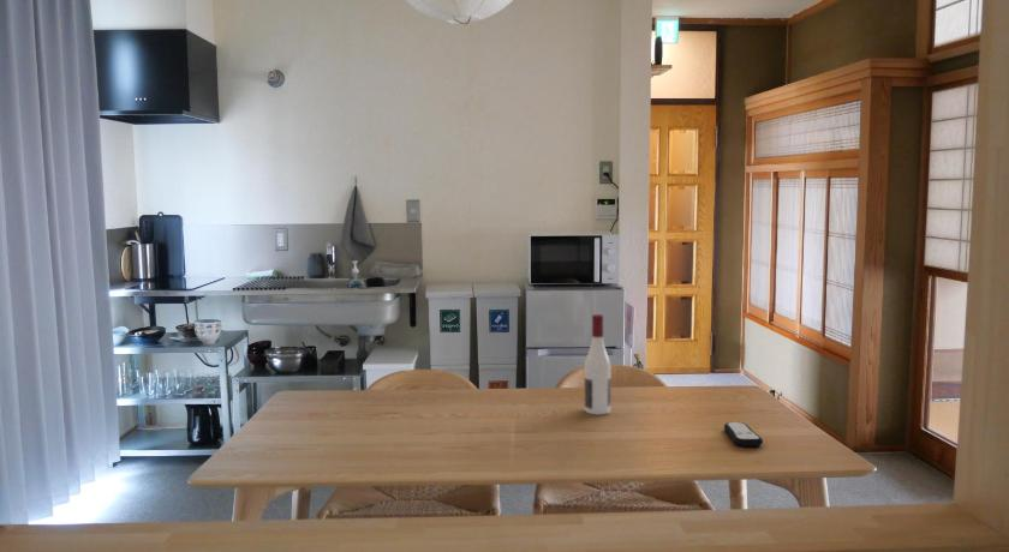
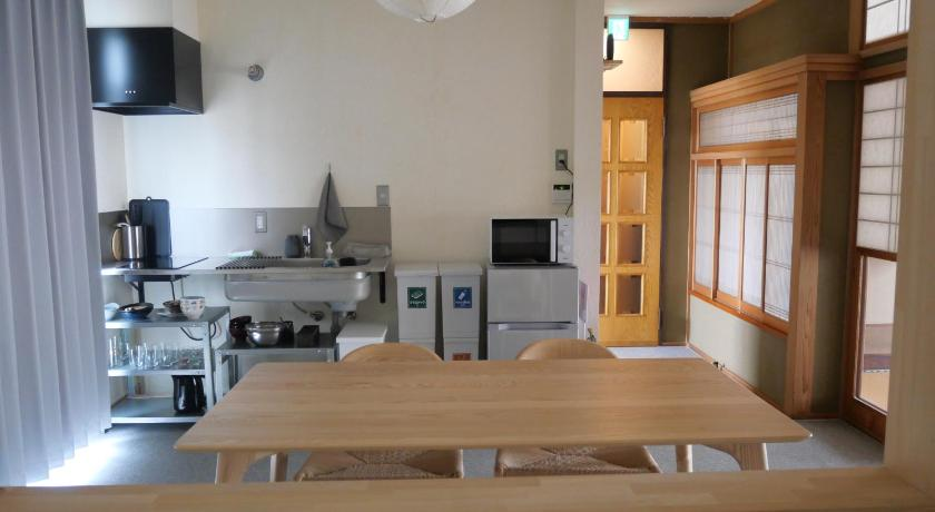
- alcohol [584,313,611,416]
- remote control [723,421,764,448]
